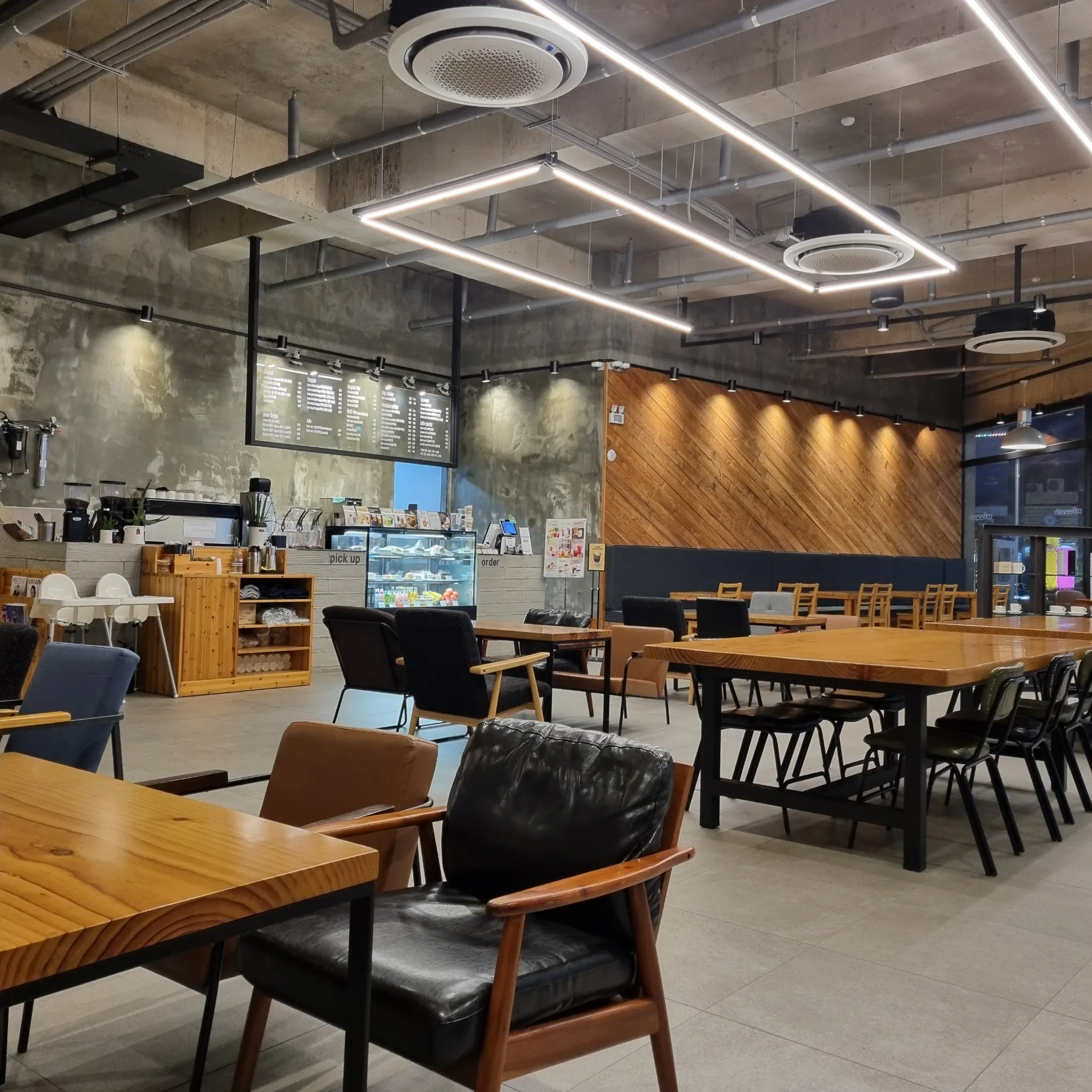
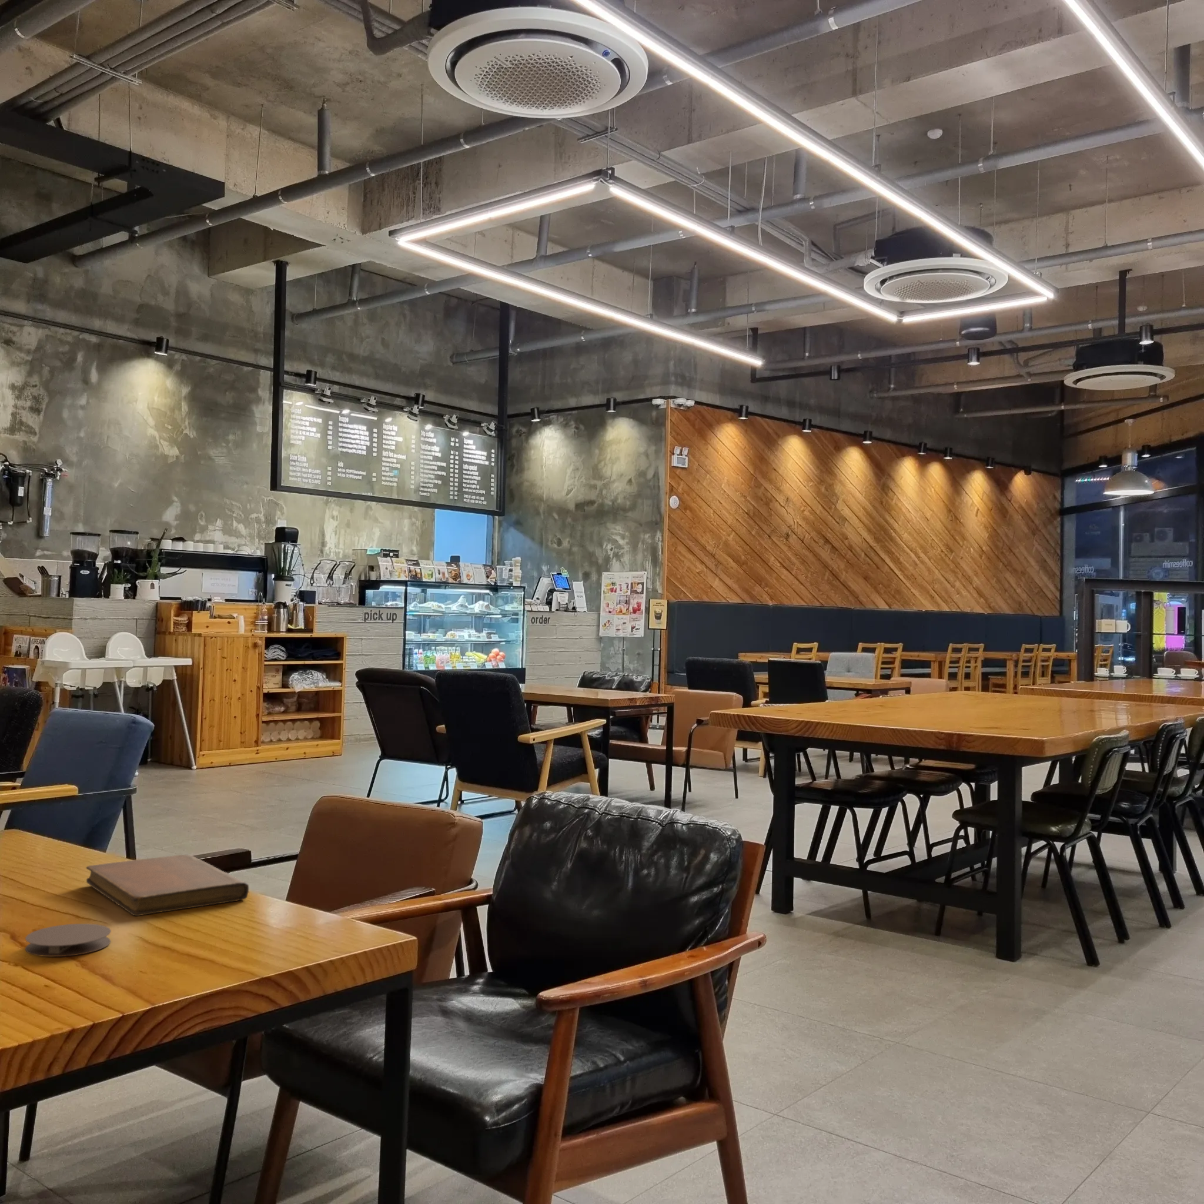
+ coaster [24,923,111,957]
+ notebook [85,854,249,916]
